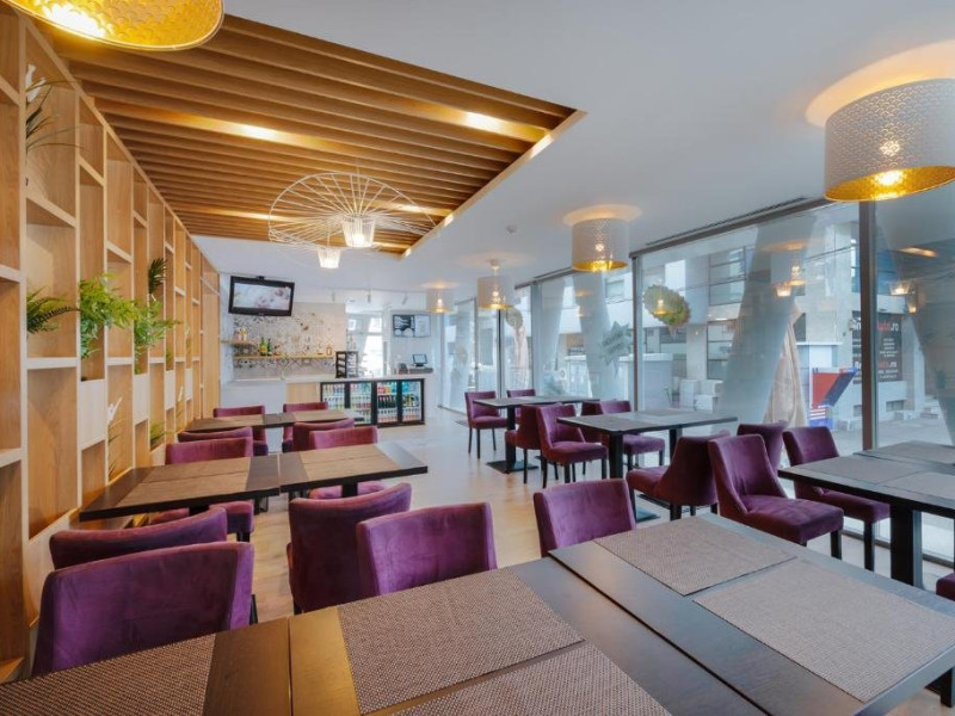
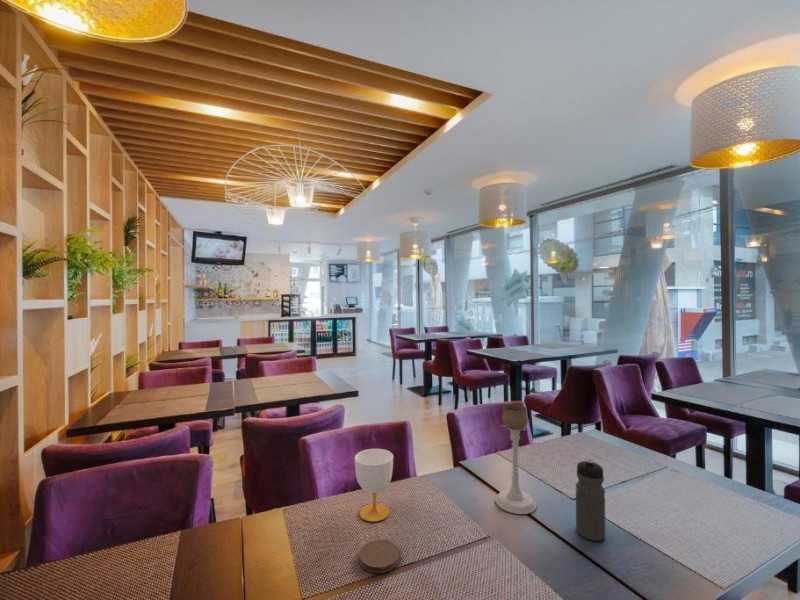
+ cup [354,448,394,523]
+ candle holder [494,403,537,515]
+ water bottle [575,458,606,542]
+ coaster [358,538,400,574]
